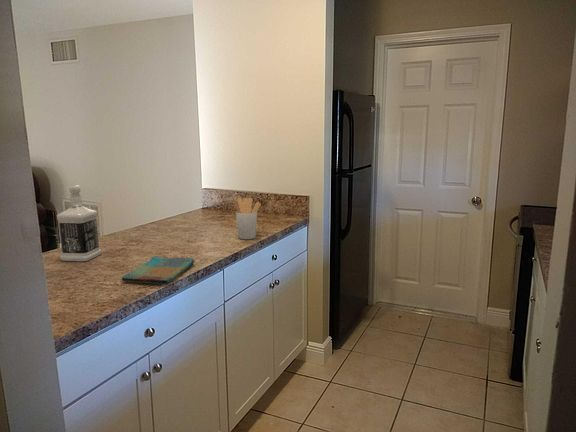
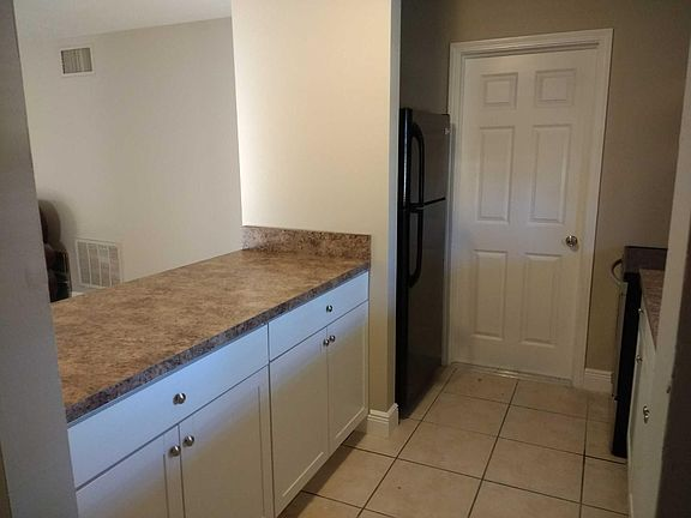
- dish towel [121,255,195,285]
- utensil holder [233,197,262,240]
- bottle [56,184,102,262]
